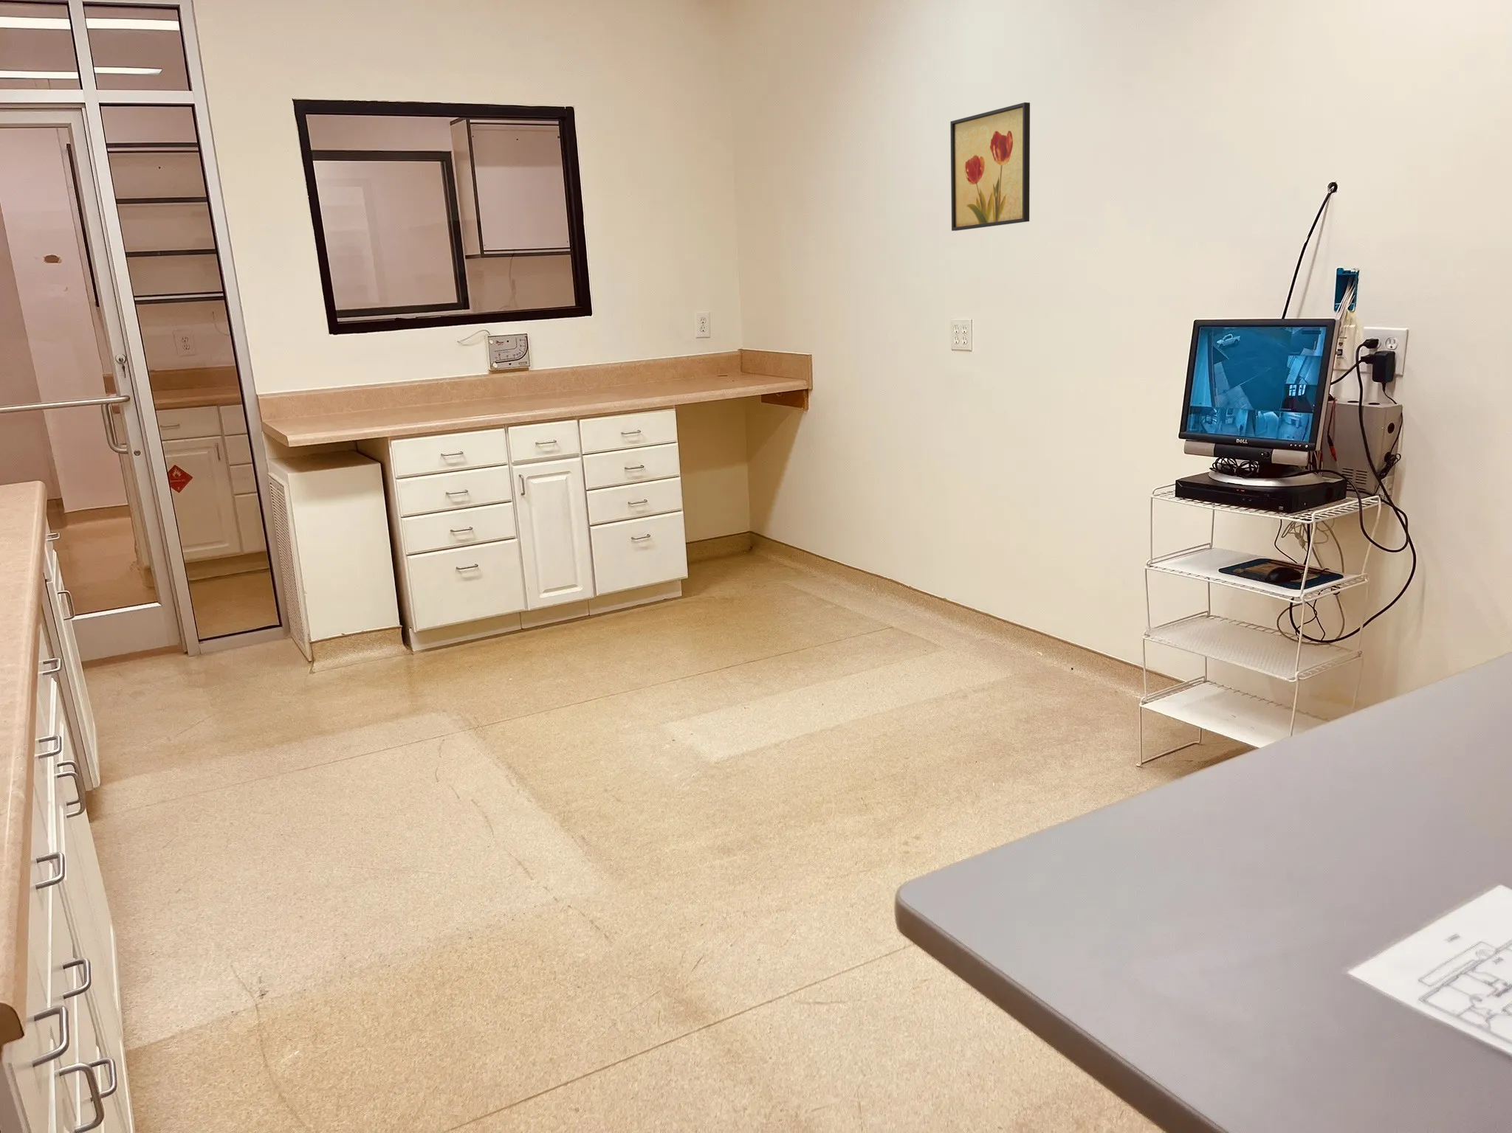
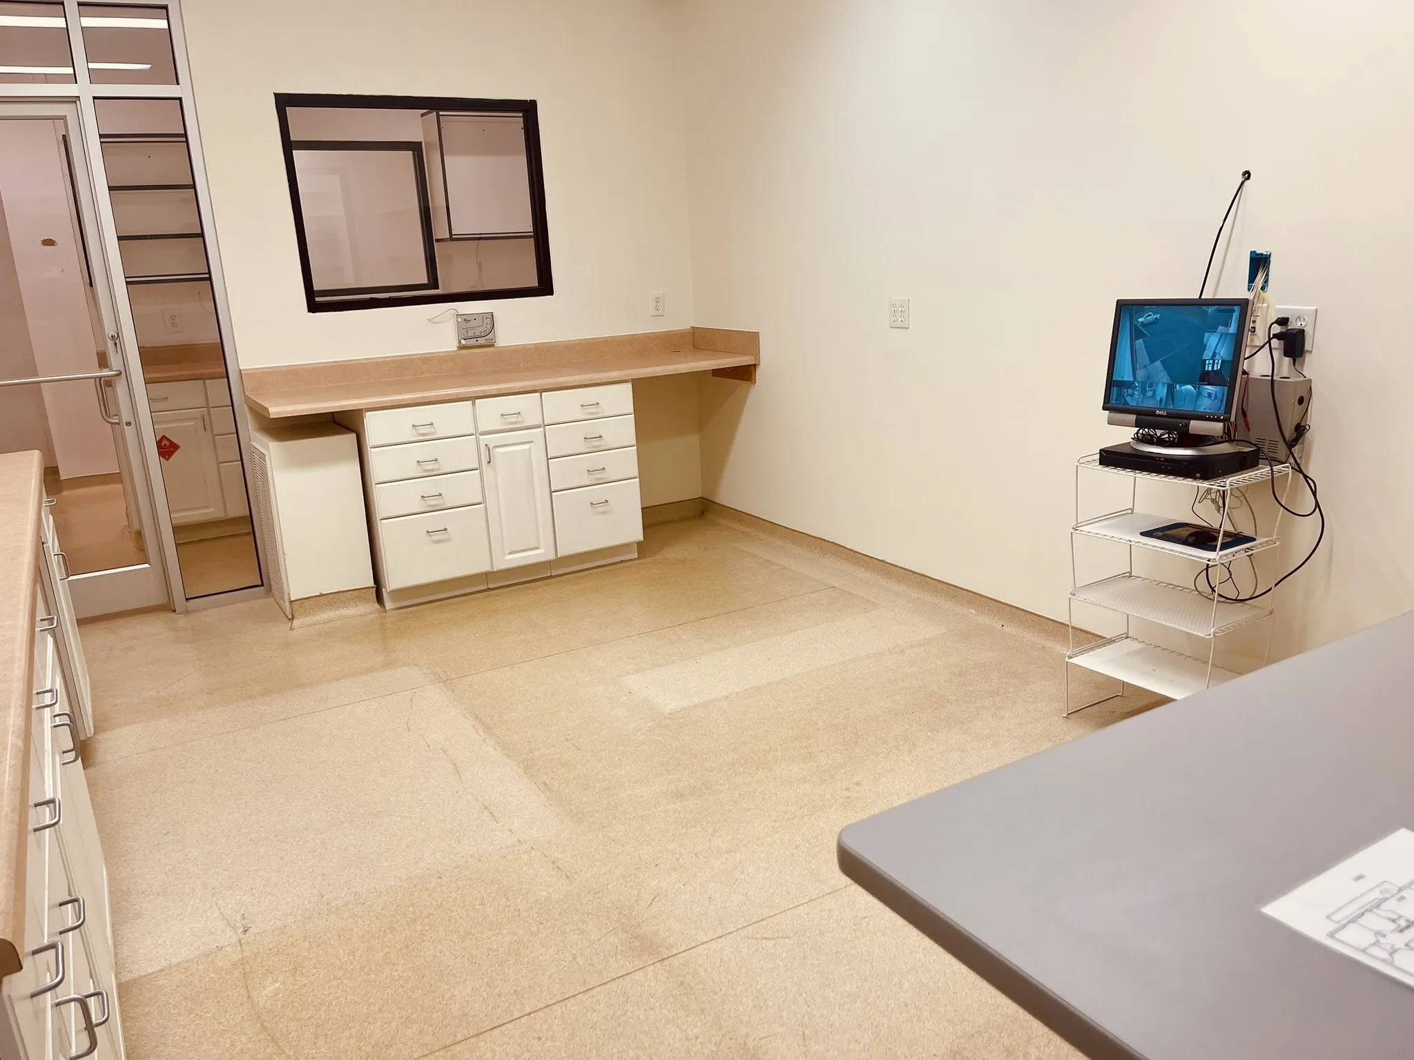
- wall art [949,102,1031,232]
